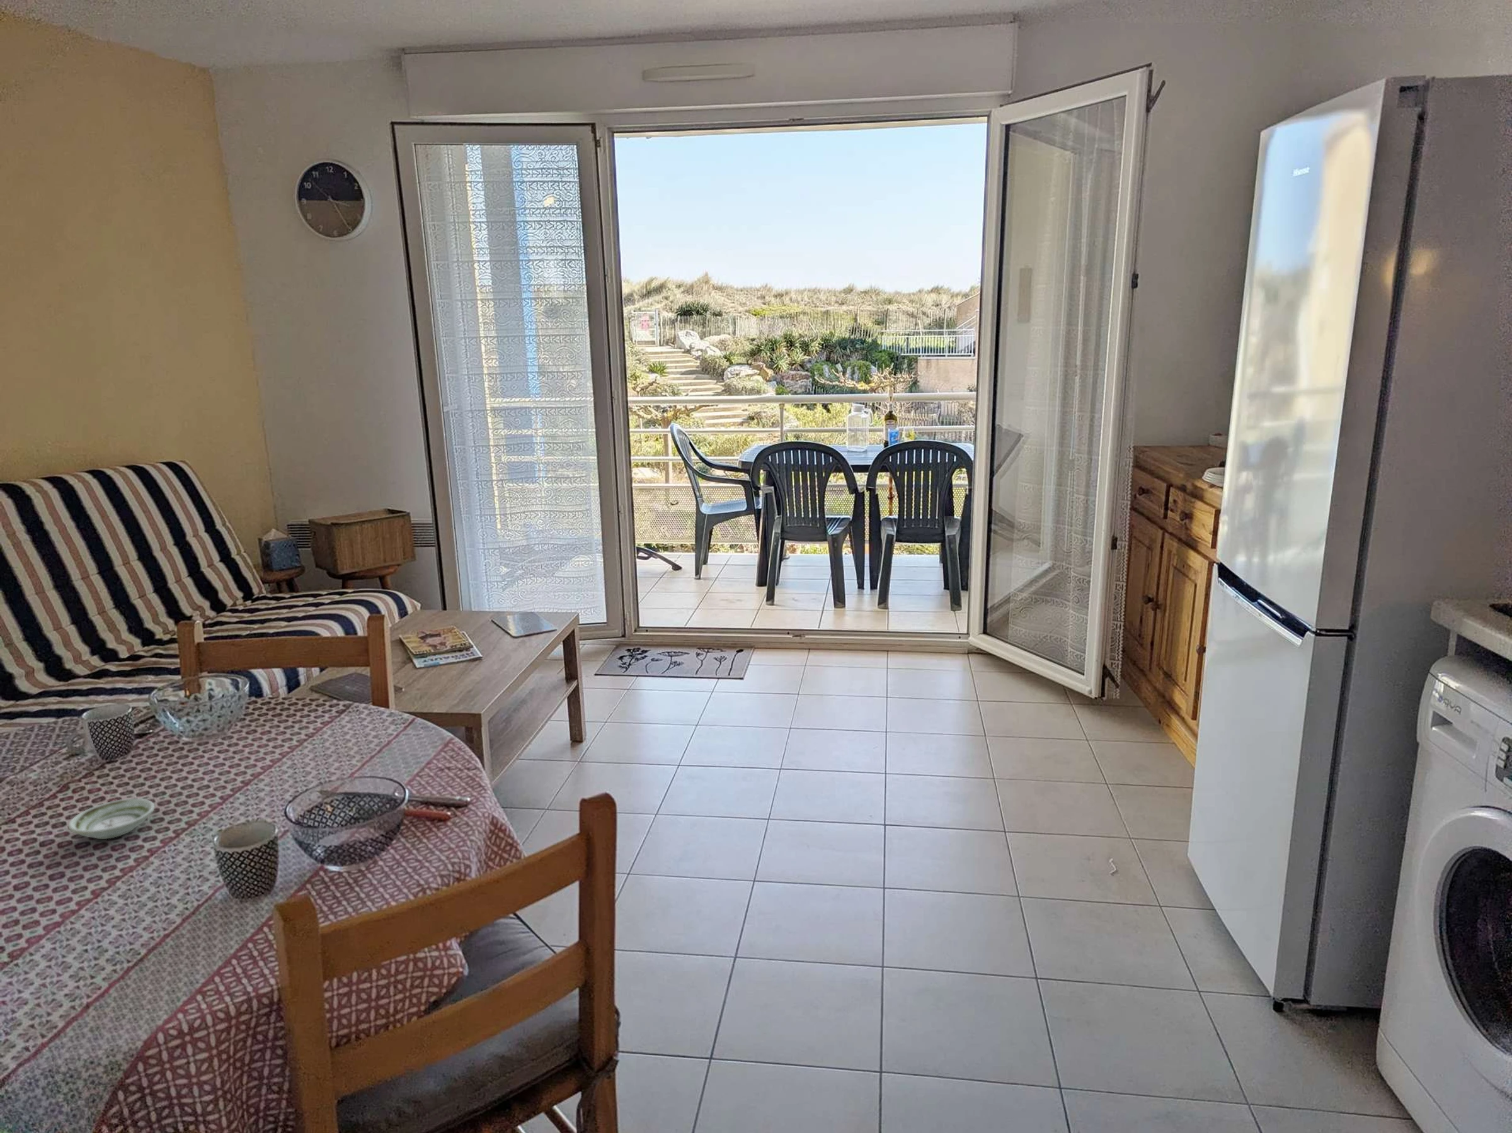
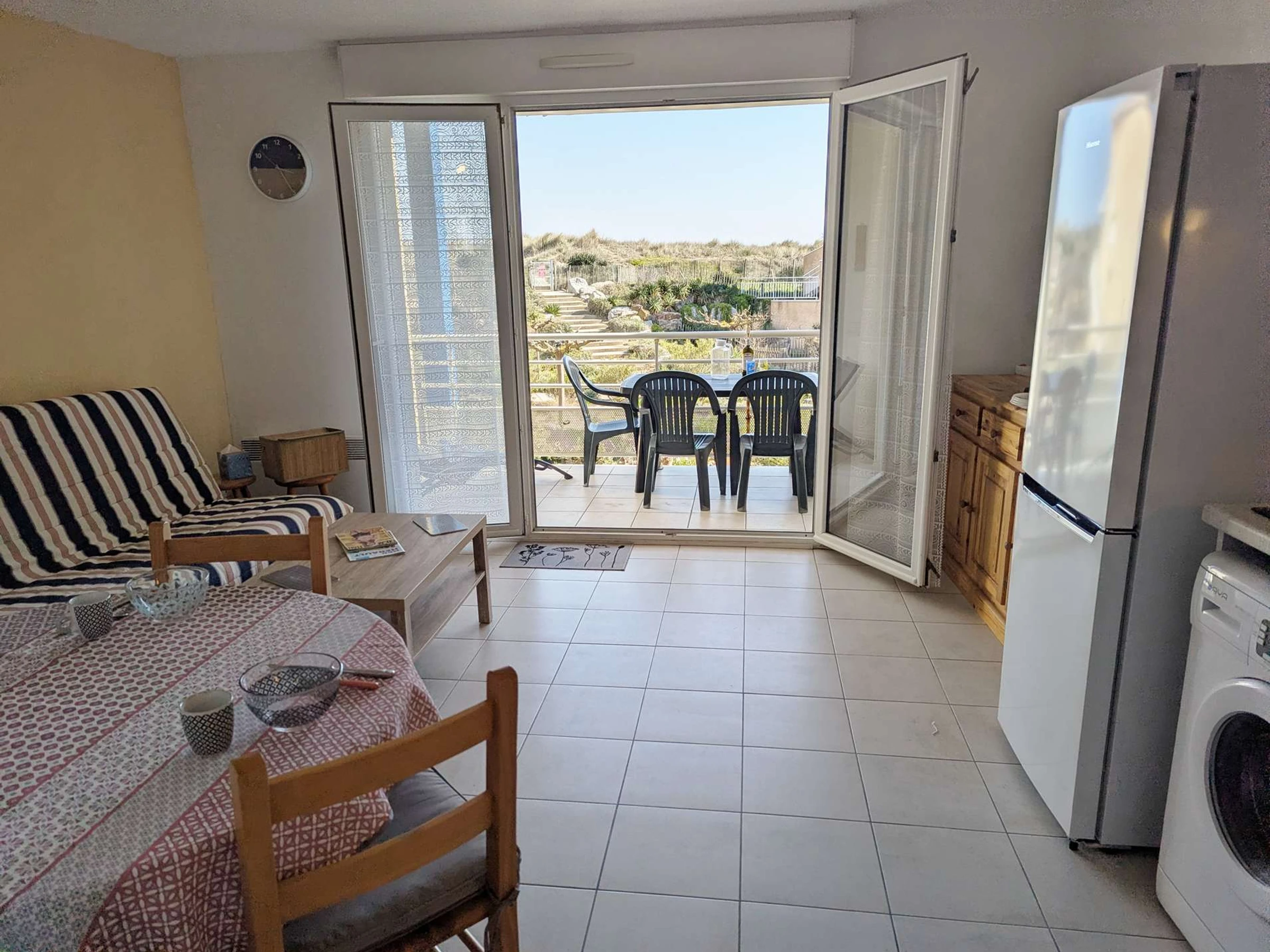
- saucer [68,799,155,840]
